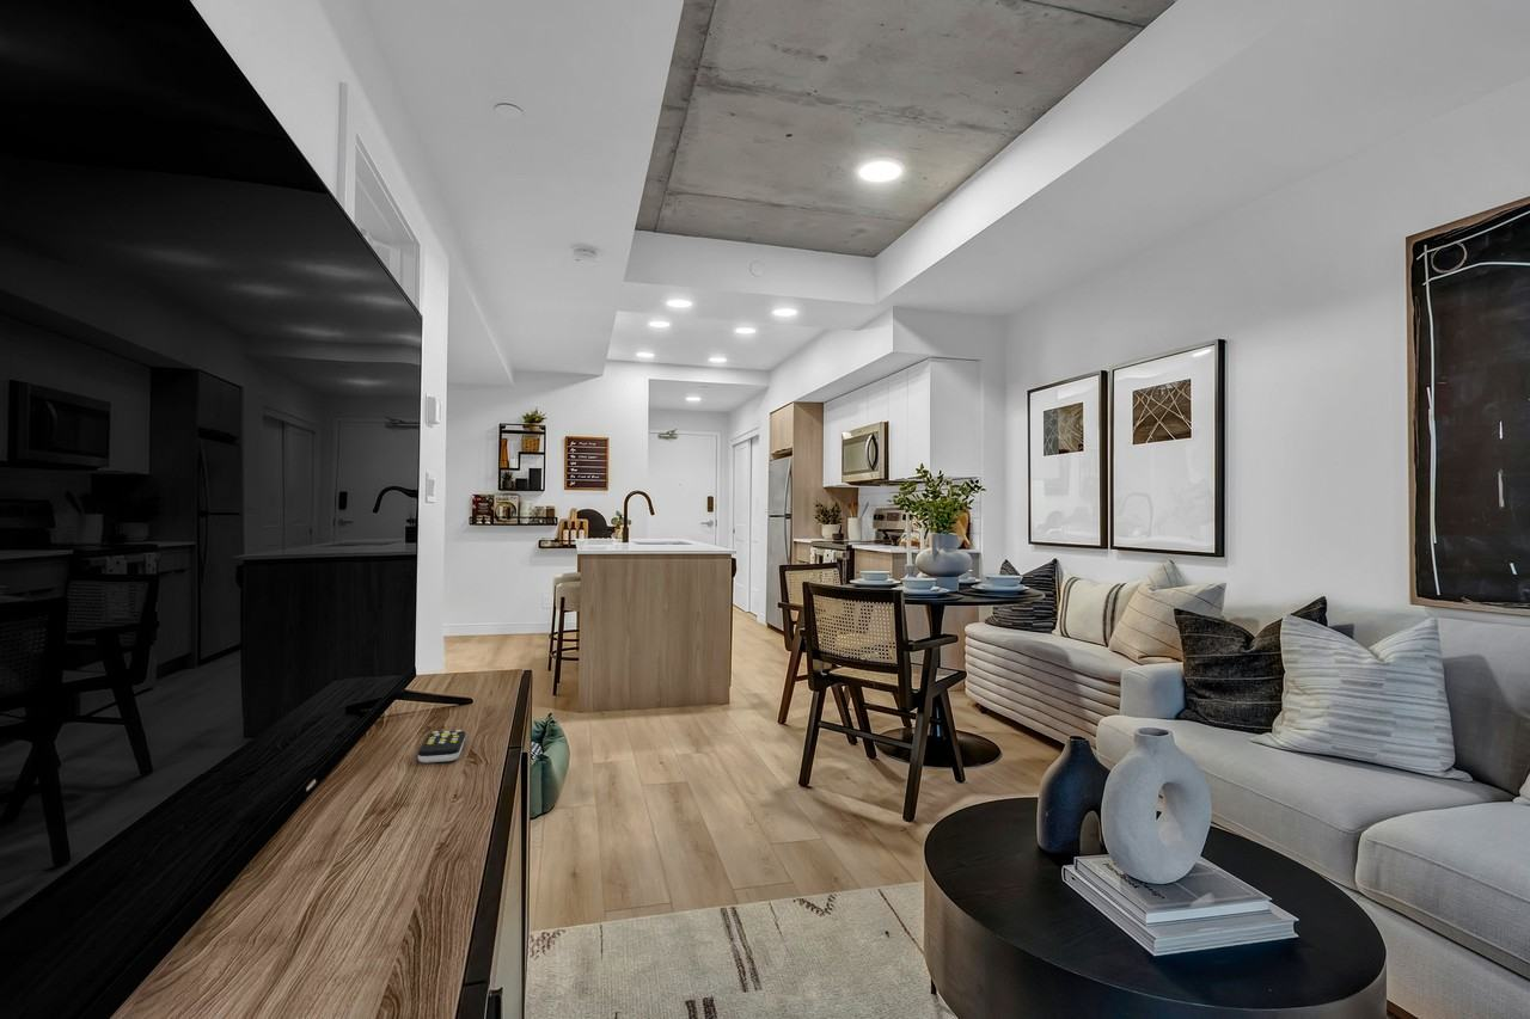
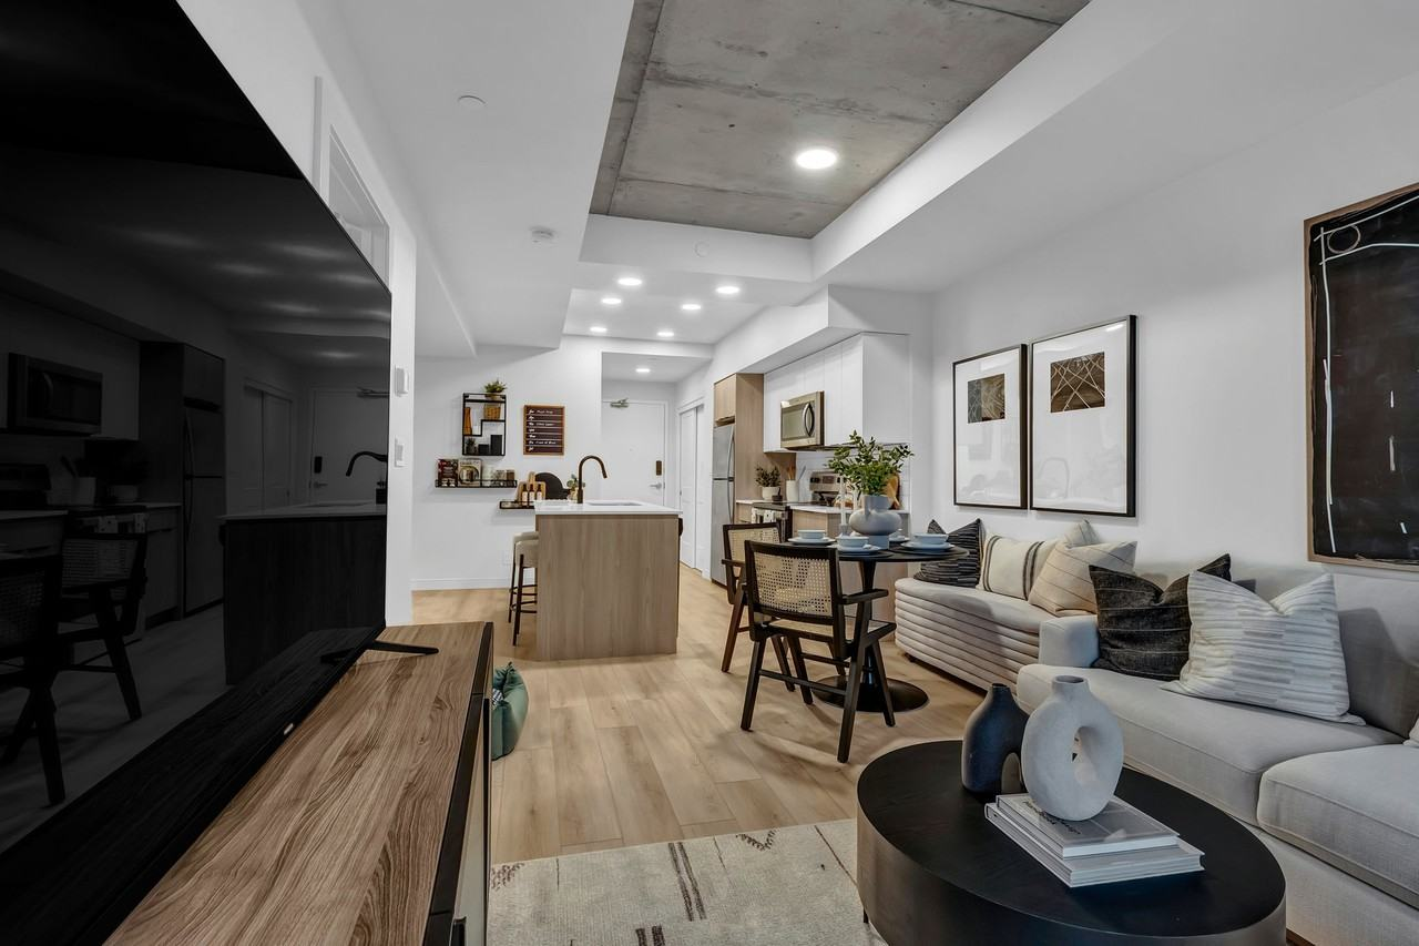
- remote control [417,729,467,765]
